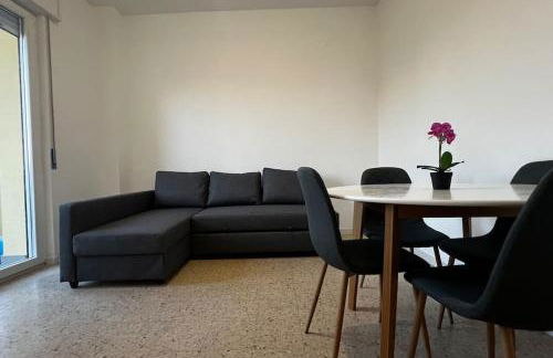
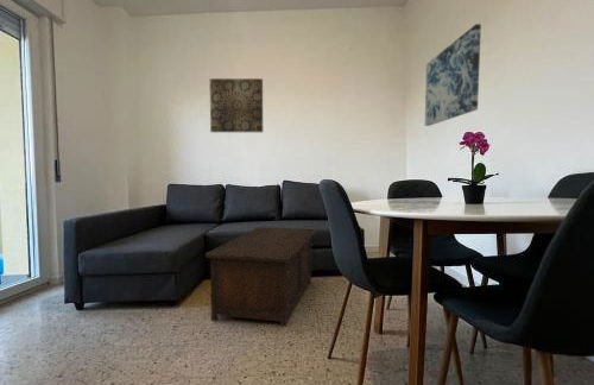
+ wall art [209,77,264,133]
+ cabinet [204,226,317,328]
+ wall art [424,23,482,127]
